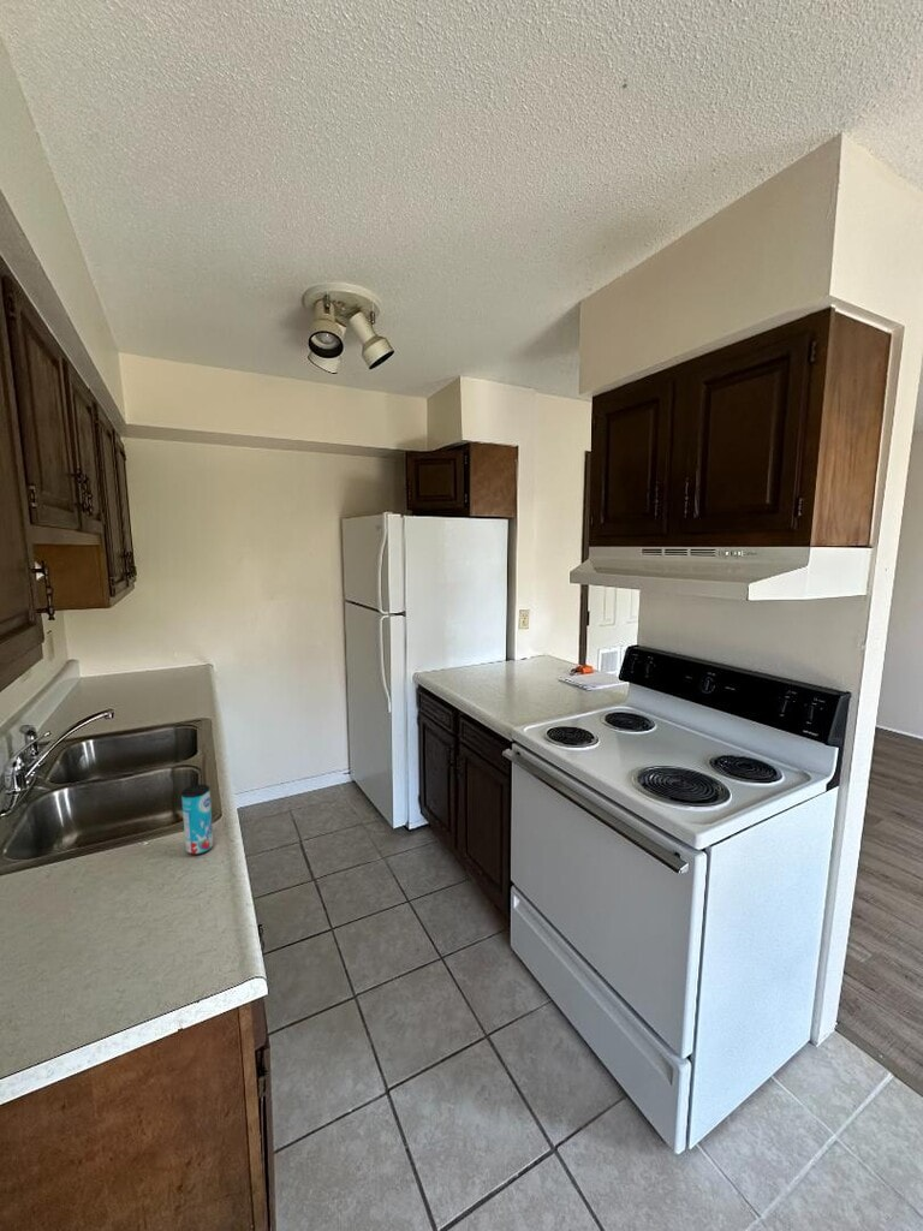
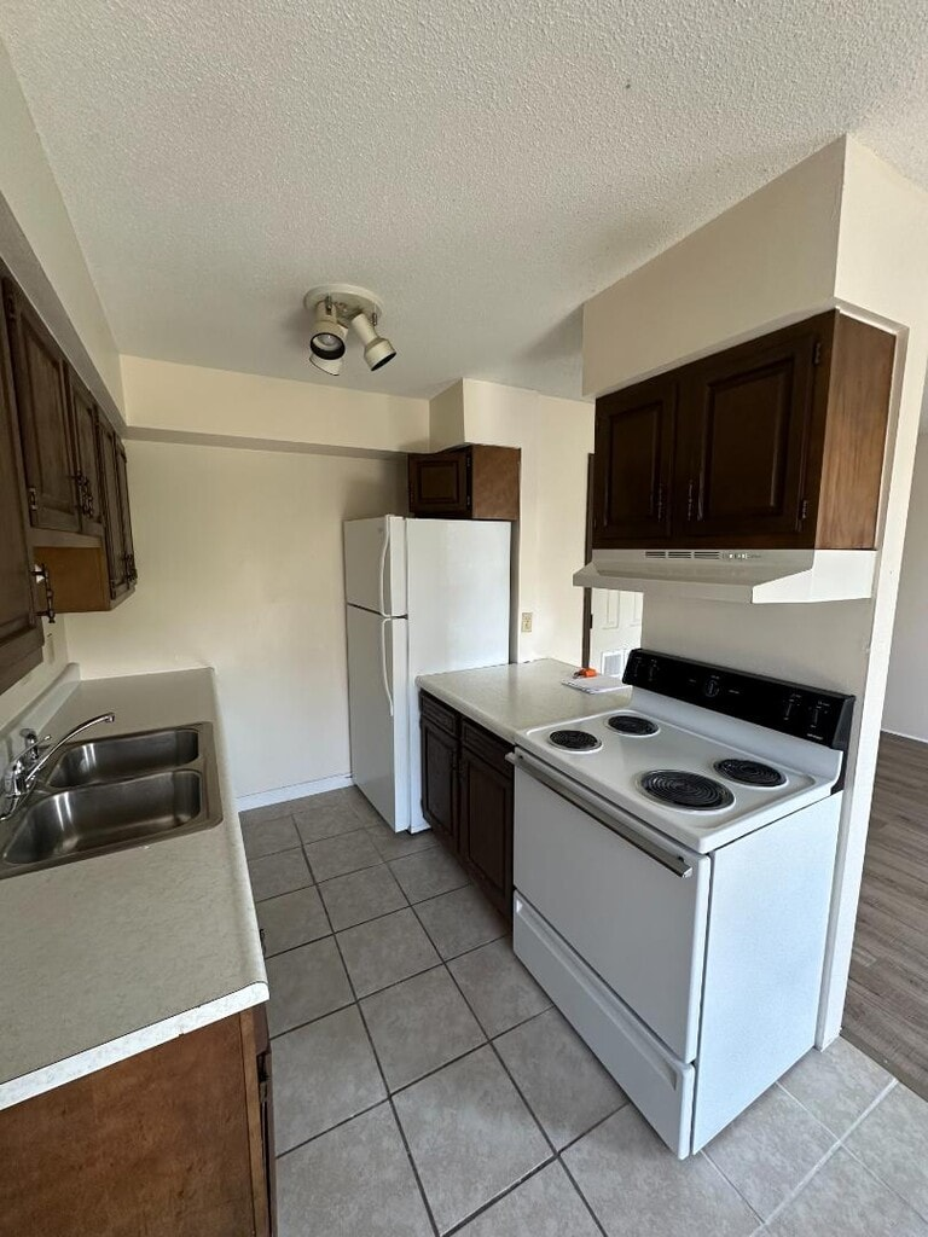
- beverage can [180,784,215,856]
